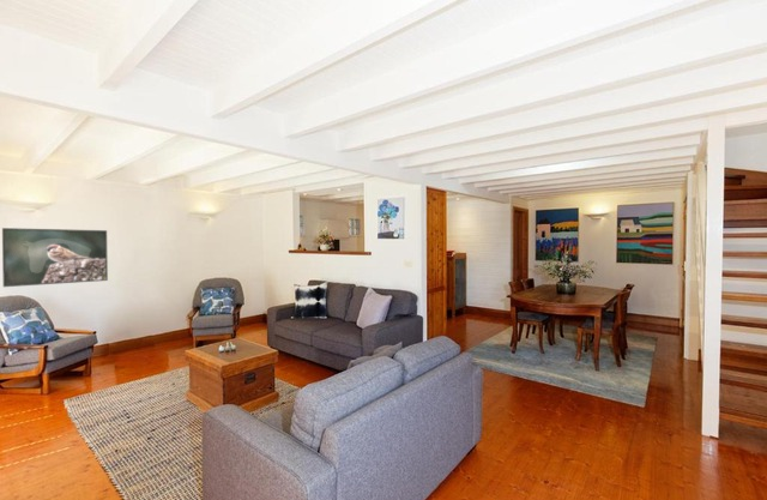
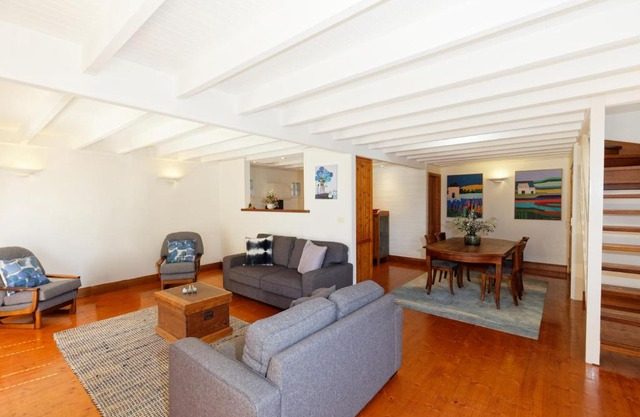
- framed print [1,227,109,288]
